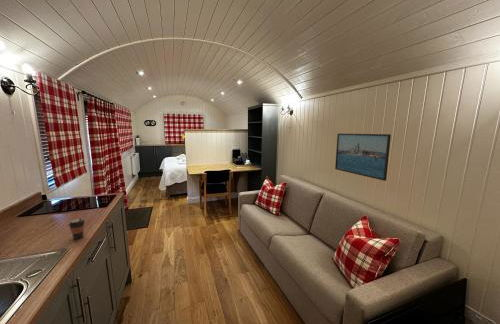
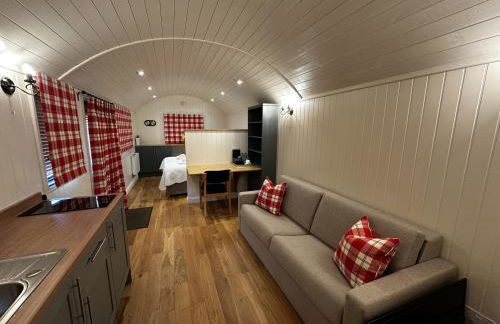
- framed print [334,132,392,182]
- coffee cup [67,217,86,240]
